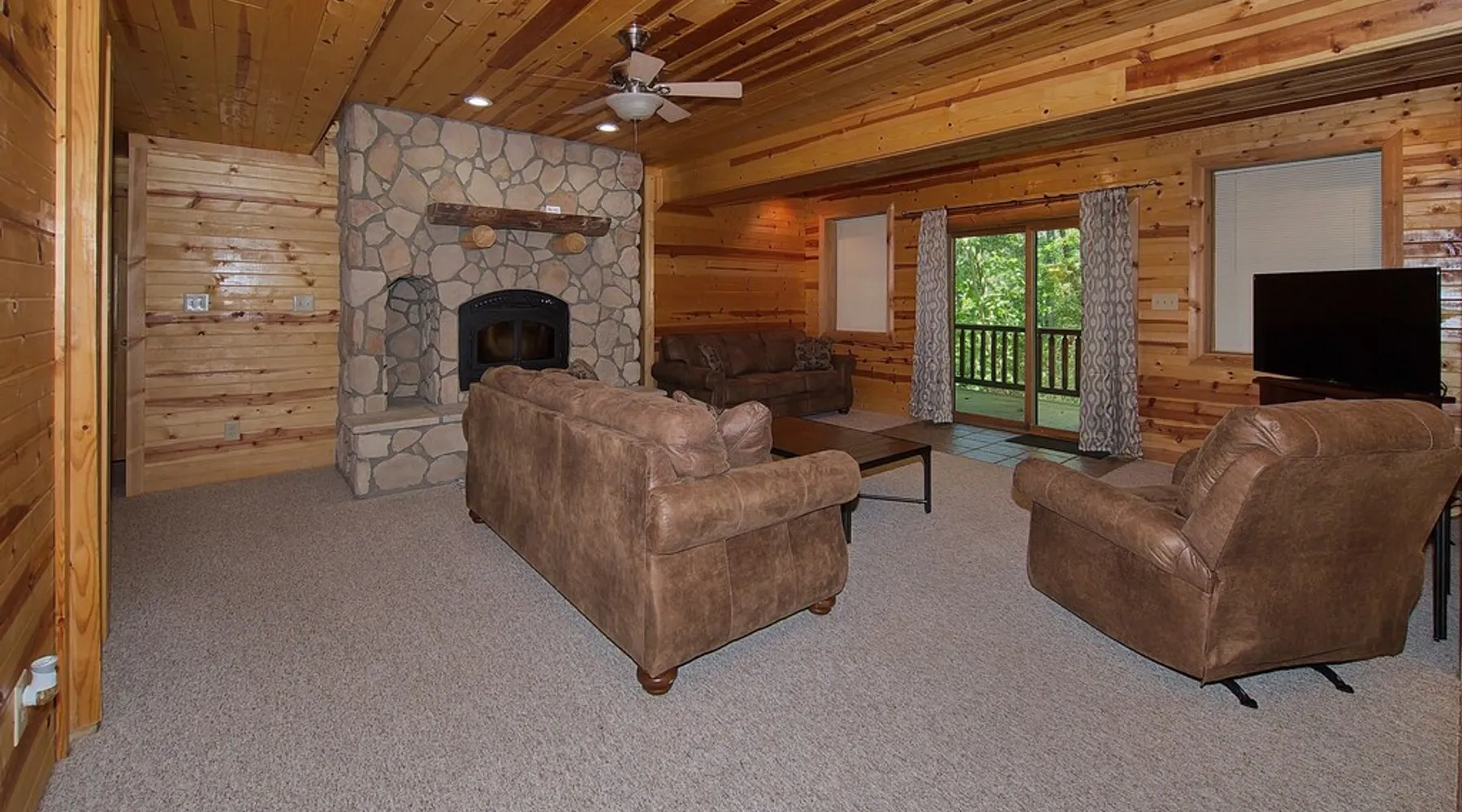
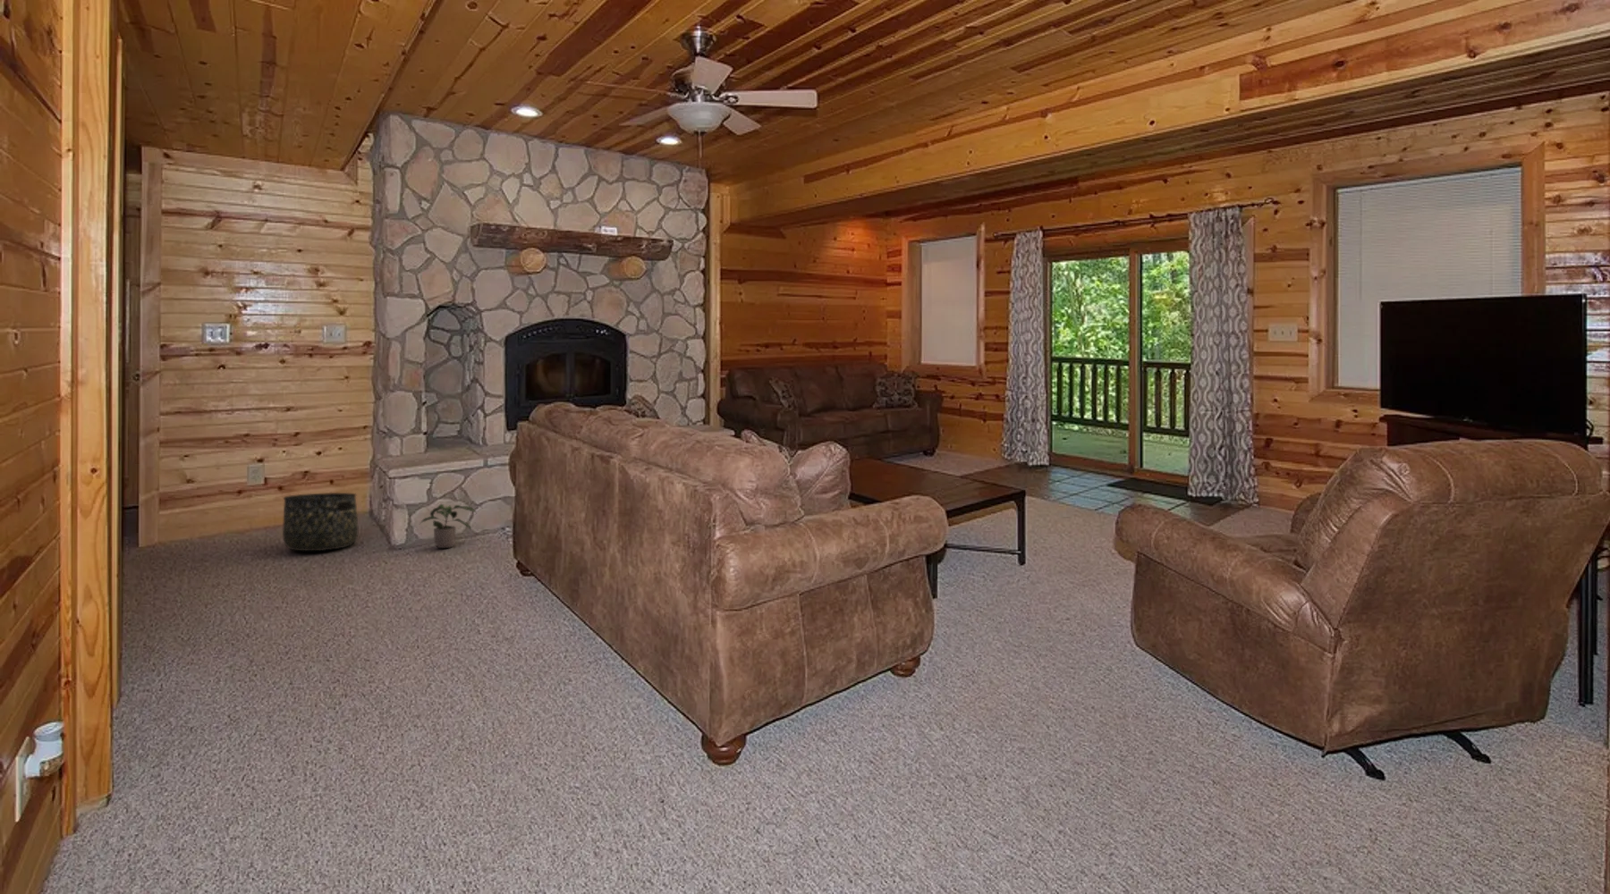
+ potted plant [418,503,478,549]
+ basket [282,492,359,552]
